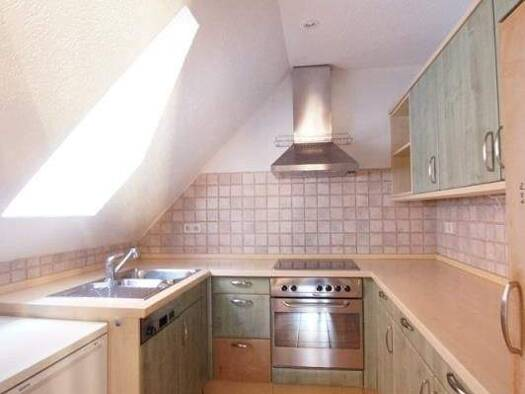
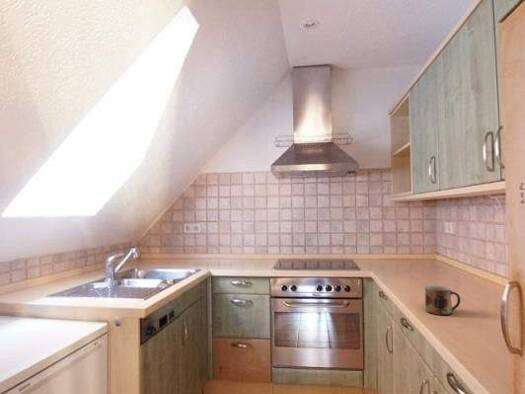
+ mug [424,285,461,316]
